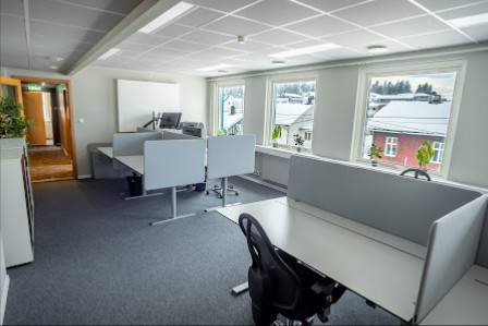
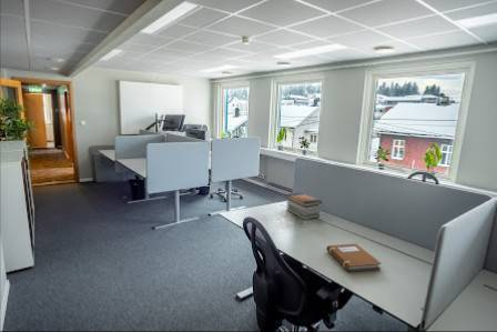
+ notebook [325,243,383,273]
+ book stack [284,192,323,221]
